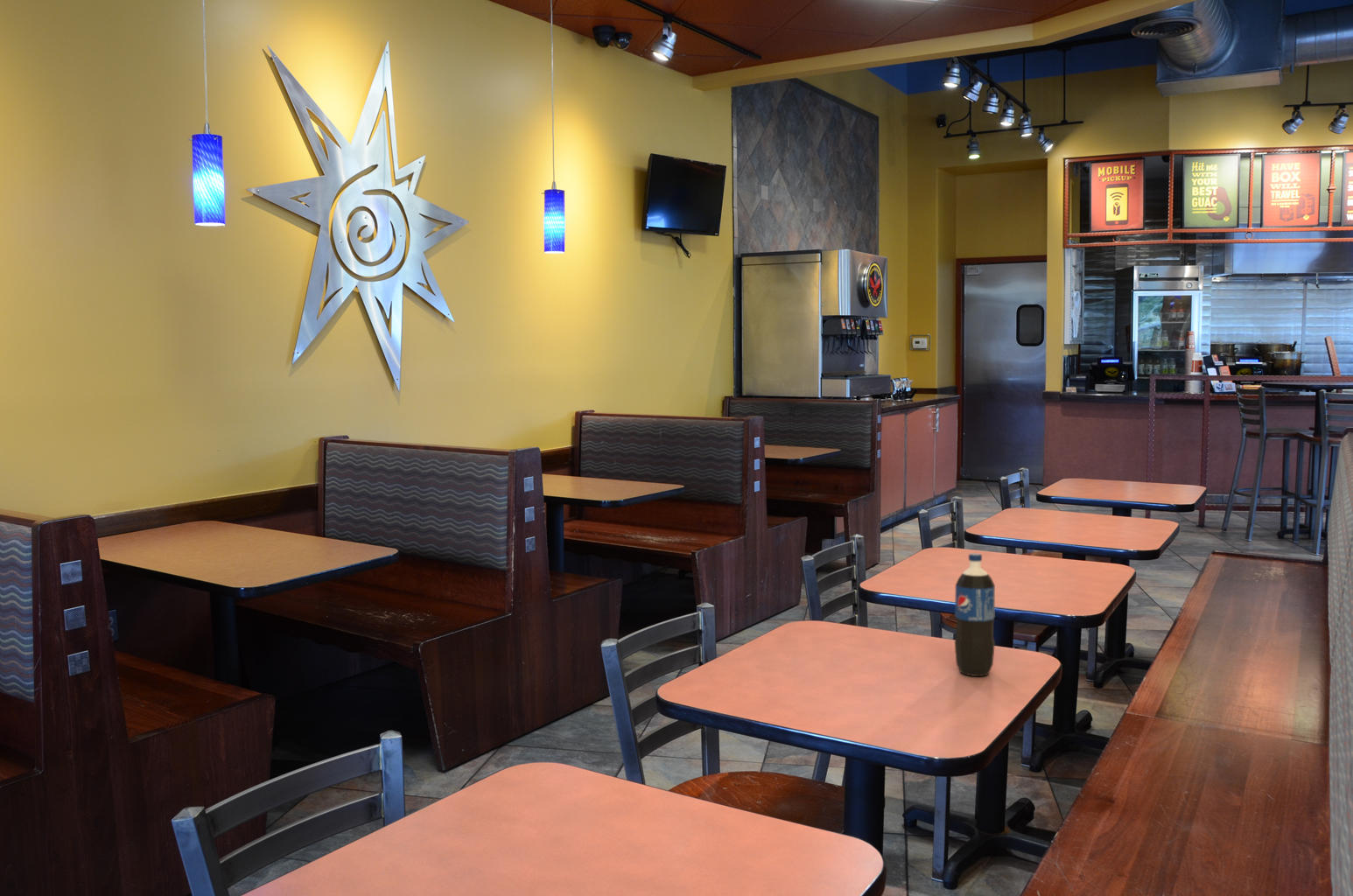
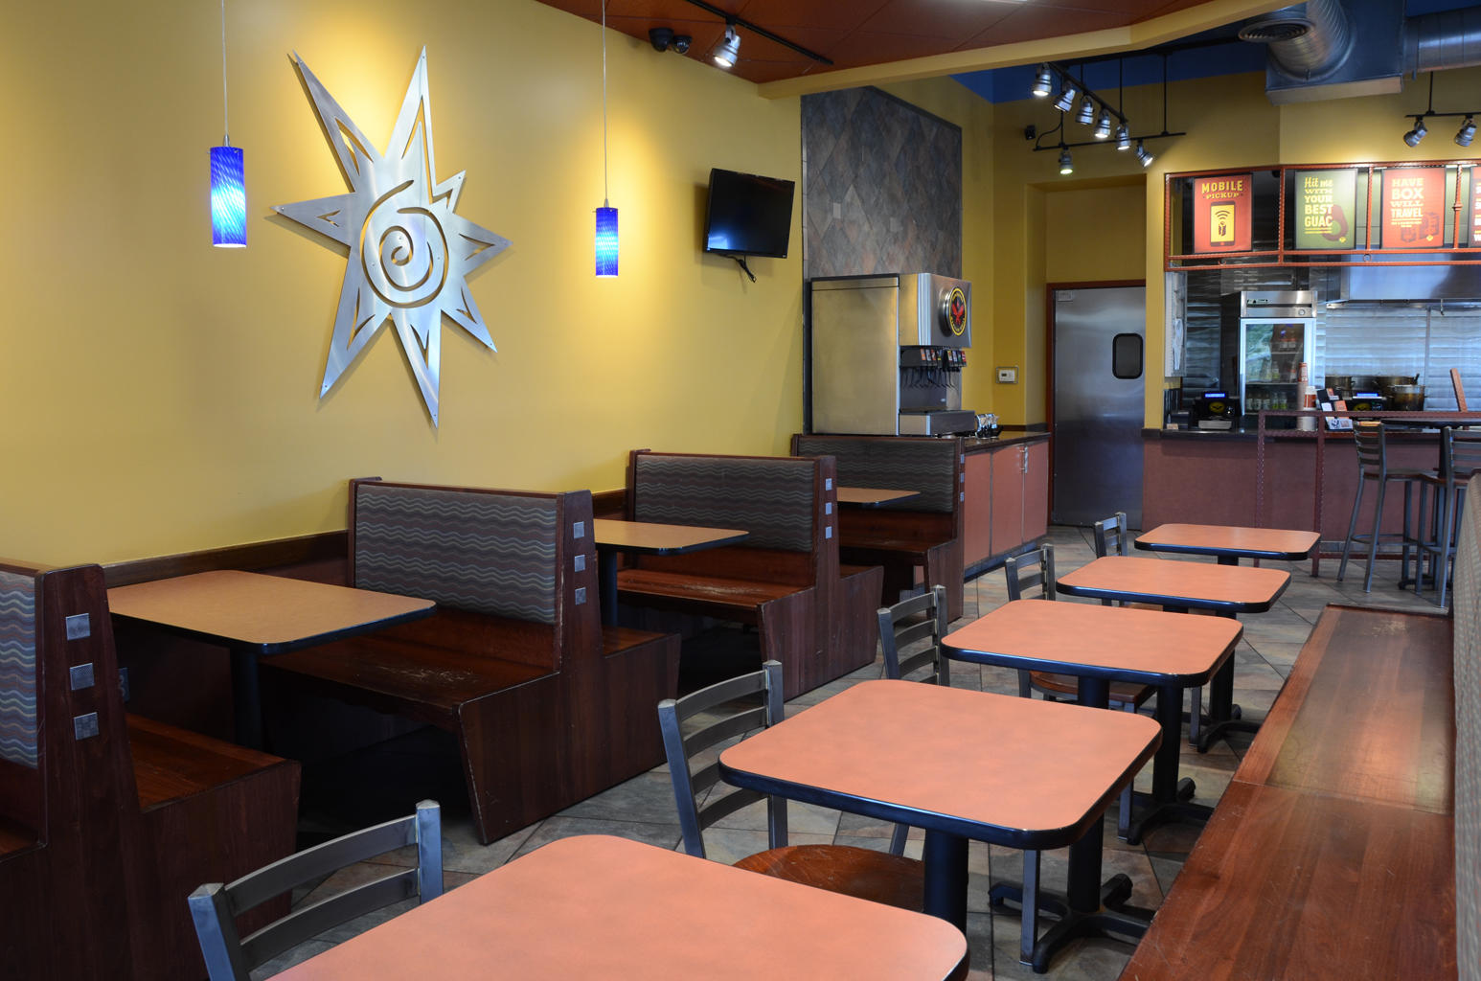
- pop [954,552,996,677]
